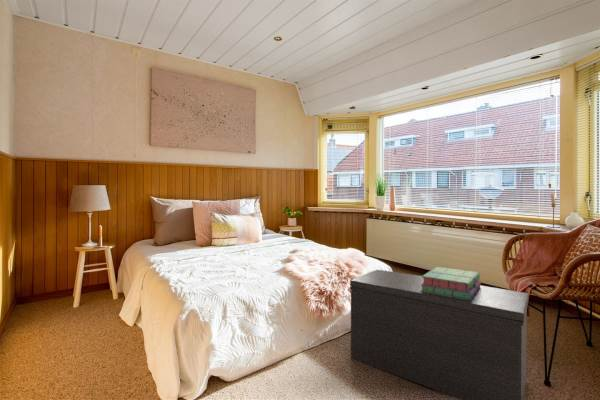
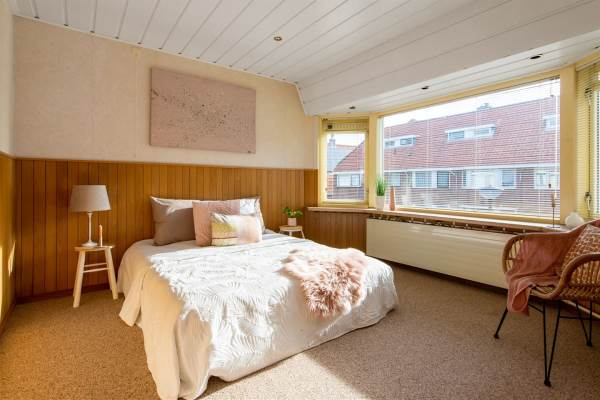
- bench [349,269,529,400]
- stack of books [421,266,482,300]
